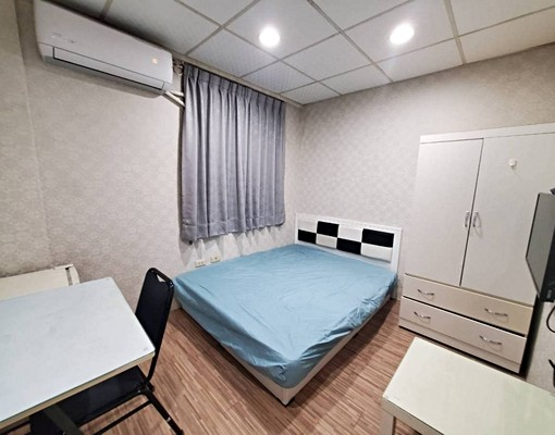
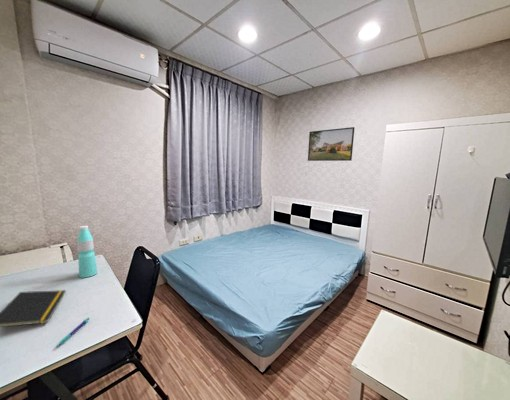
+ pen [54,317,91,349]
+ notepad [0,289,67,328]
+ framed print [307,126,356,162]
+ water bottle [76,225,98,279]
